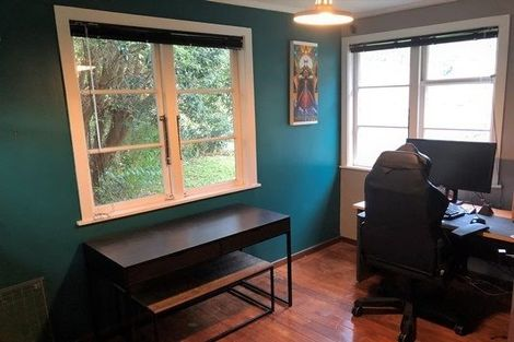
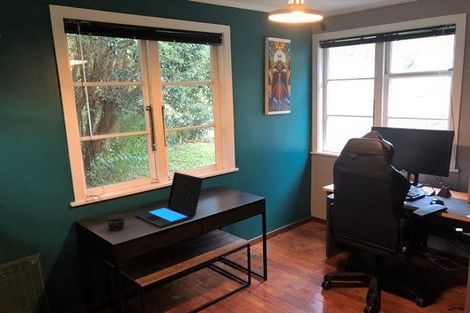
+ laptop [133,171,204,228]
+ jar [106,213,125,232]
